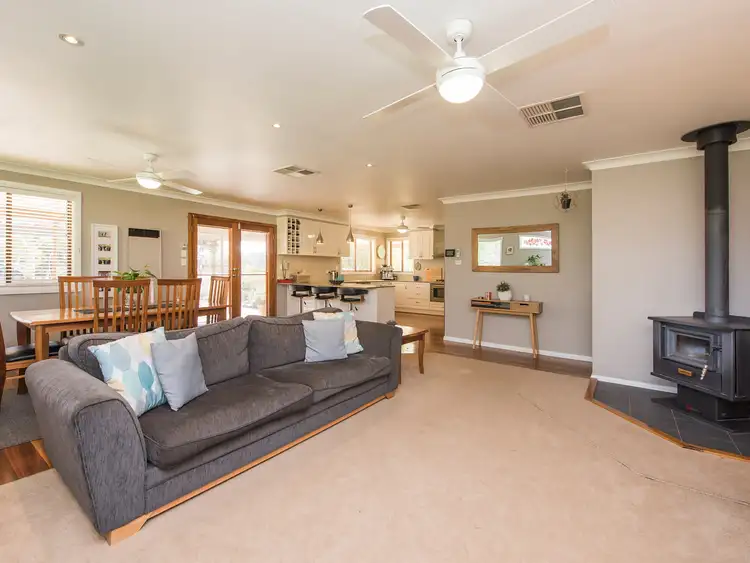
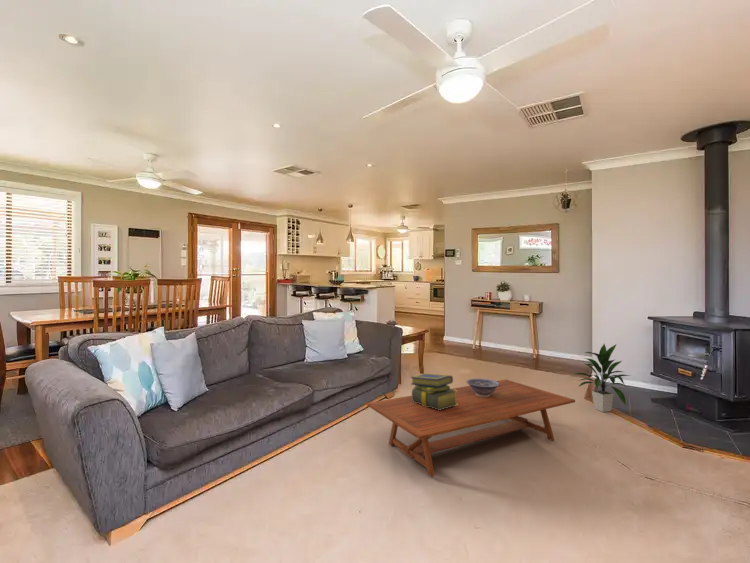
+ indoor plant [572,342,631,413]
+ coffee table [366,379,576,478]
+ decorative bowl [465,377,500,397]
+ stack of books [410,372,458,410]
